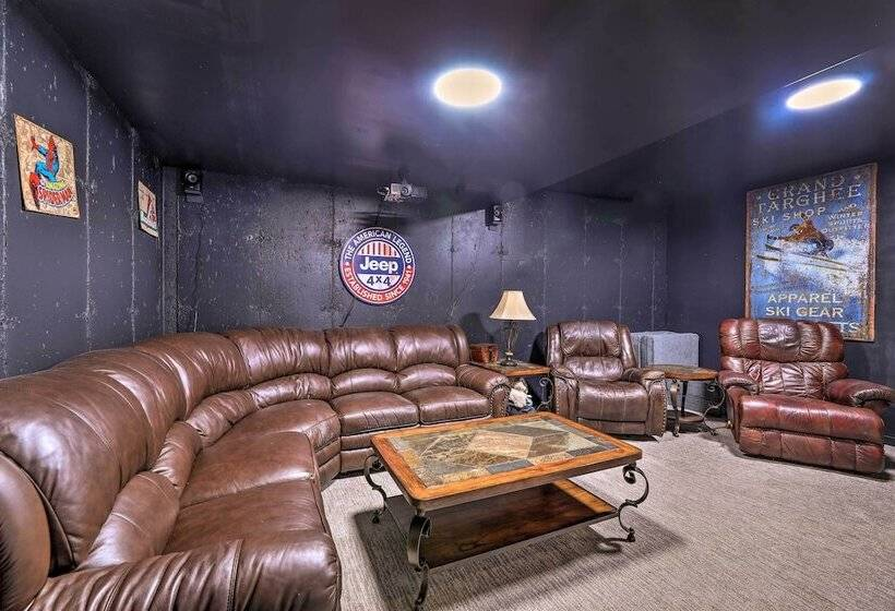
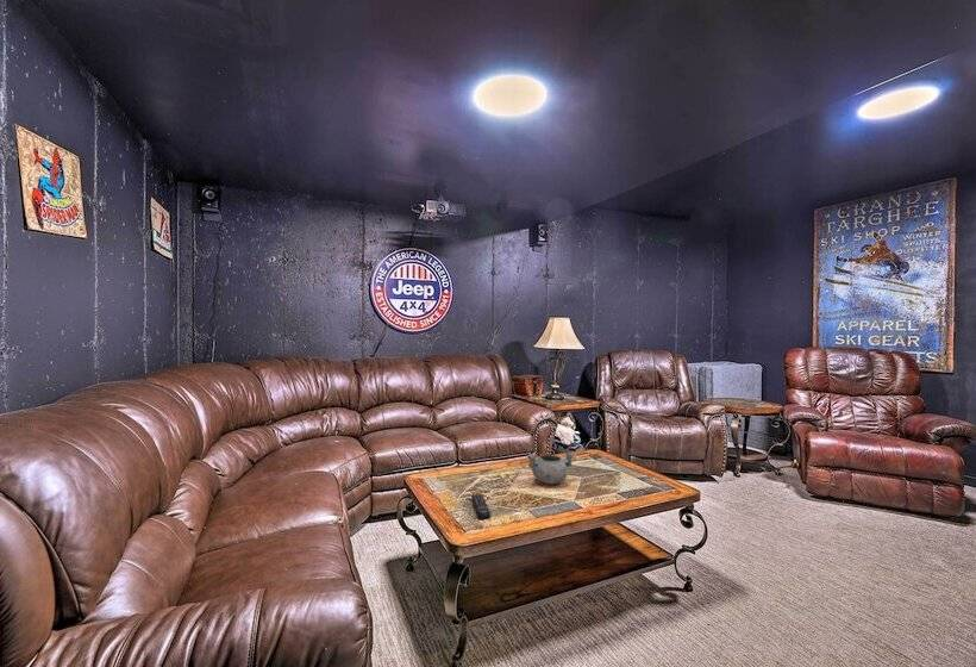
+ remote control [470,493,492,522]
+ decorative bowl [526,450,576,485]
